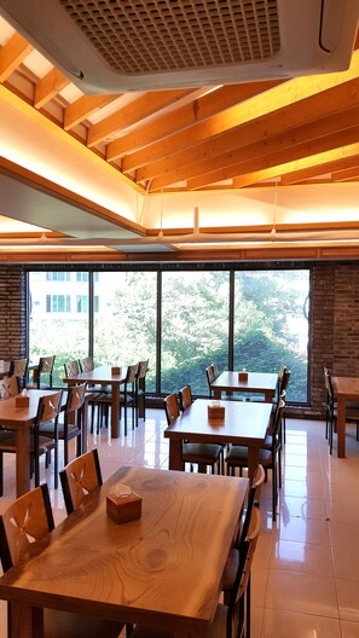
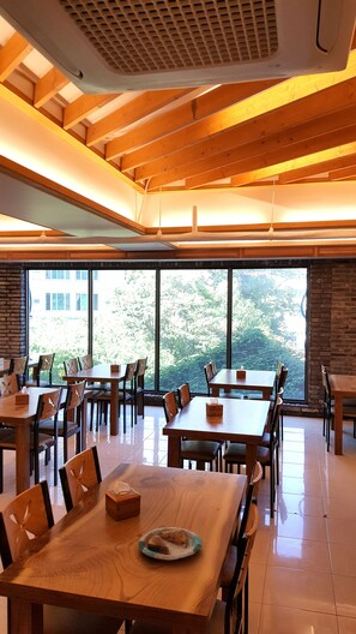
+ plate [138,526,203,561]
